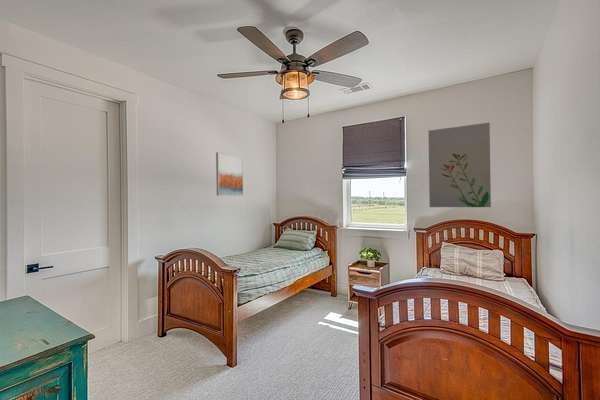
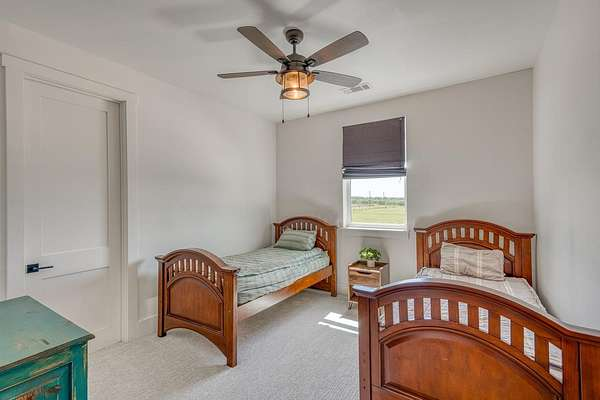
- wall art [428,122,492,208]
- wall art [215,151,245,197]
